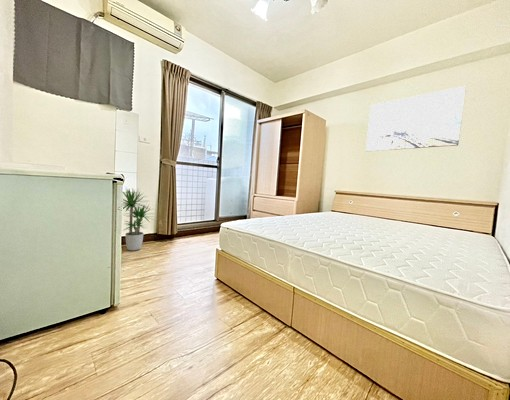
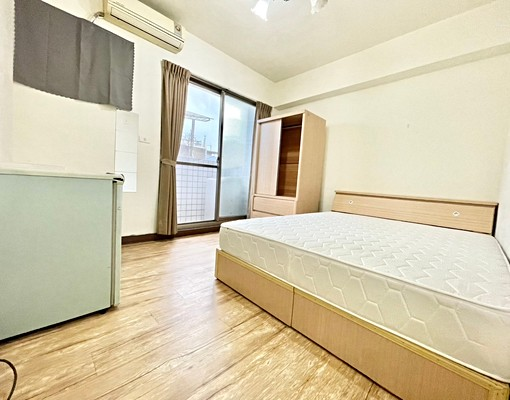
- wall art [365,85,467,152]
- potted plant [122,188,156,251]
